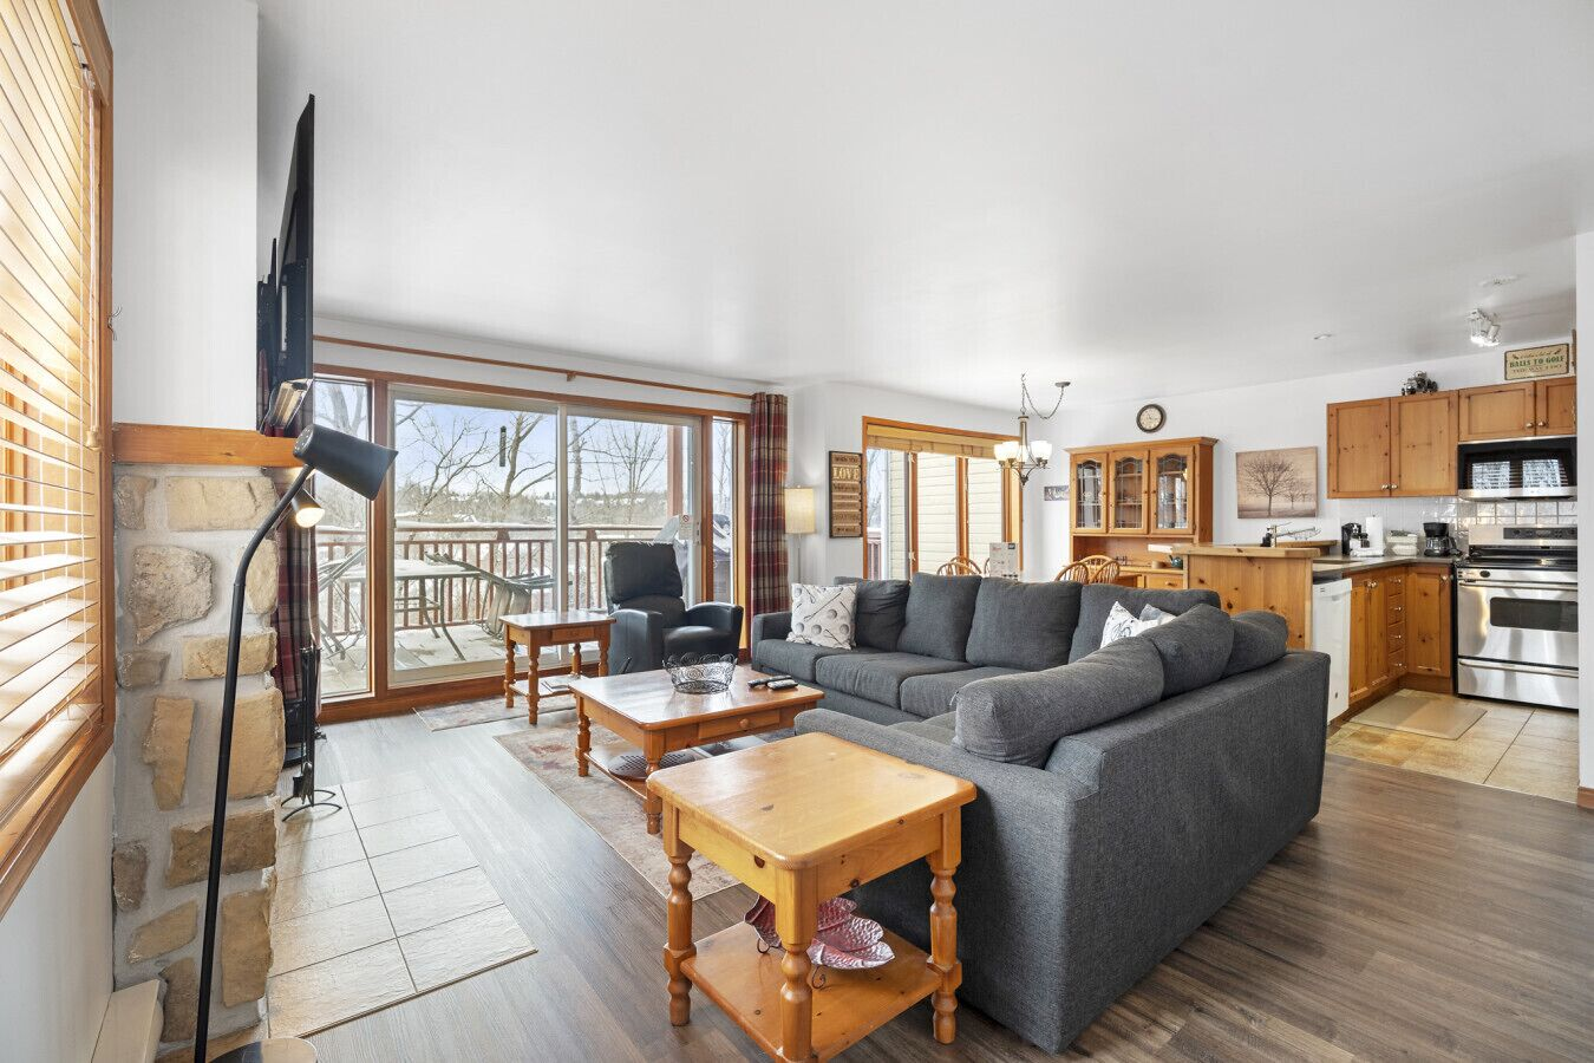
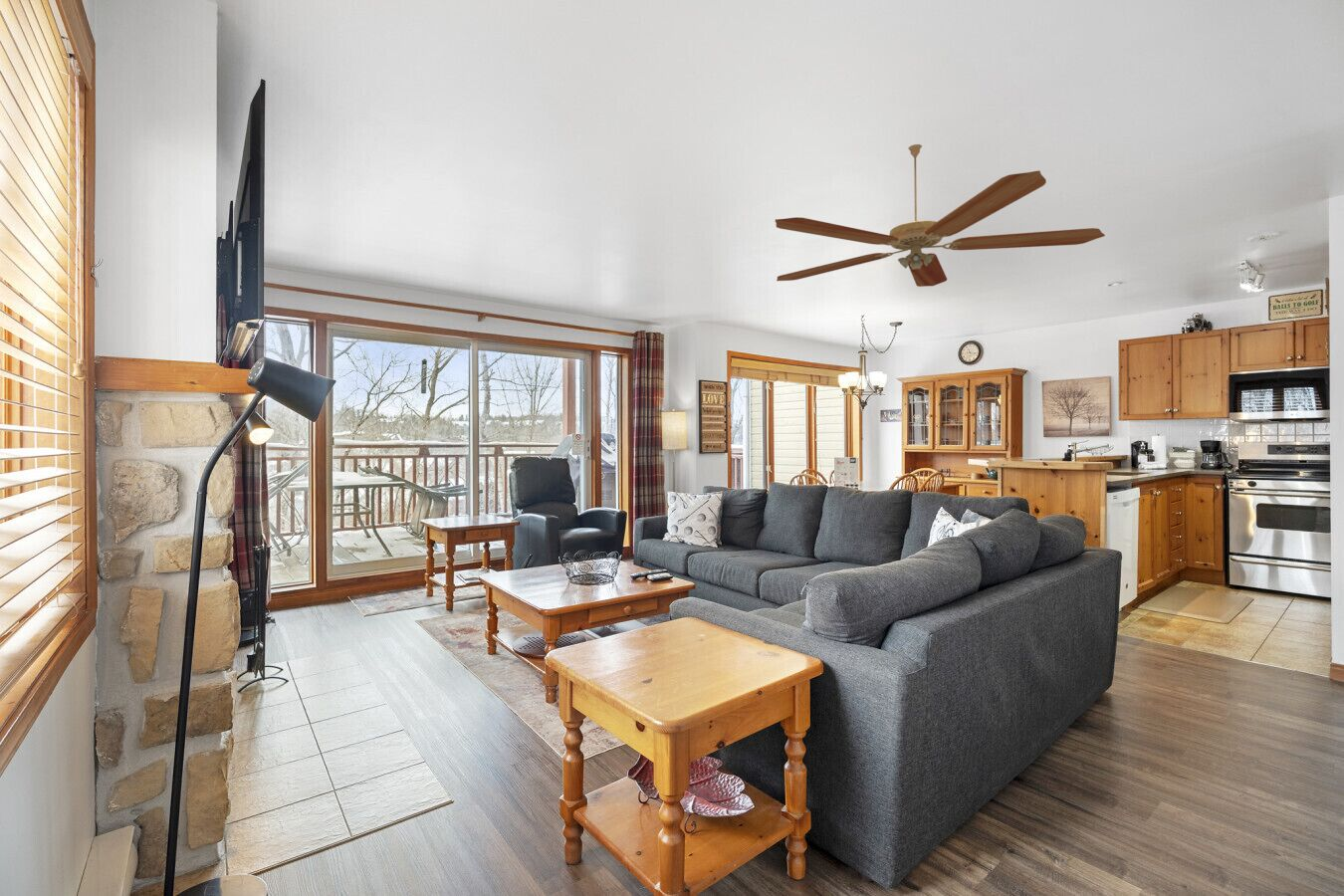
+ ceiling fan [775,143,1106,288]
